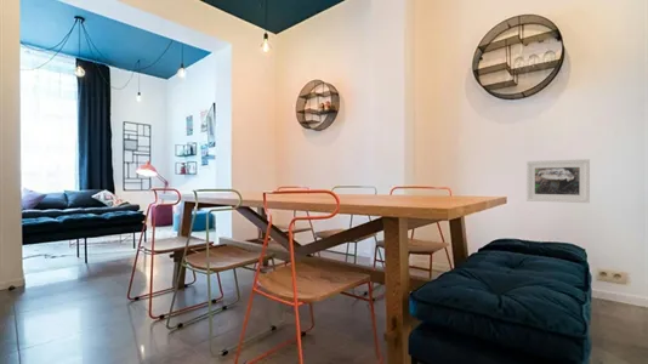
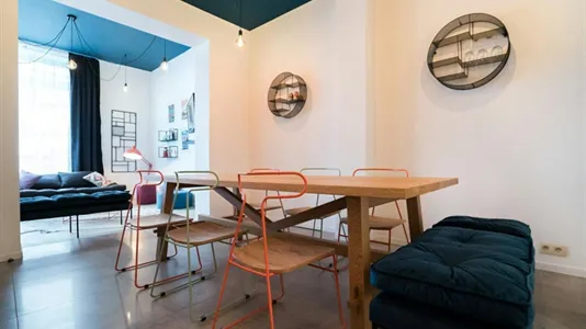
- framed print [525,158,591,204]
